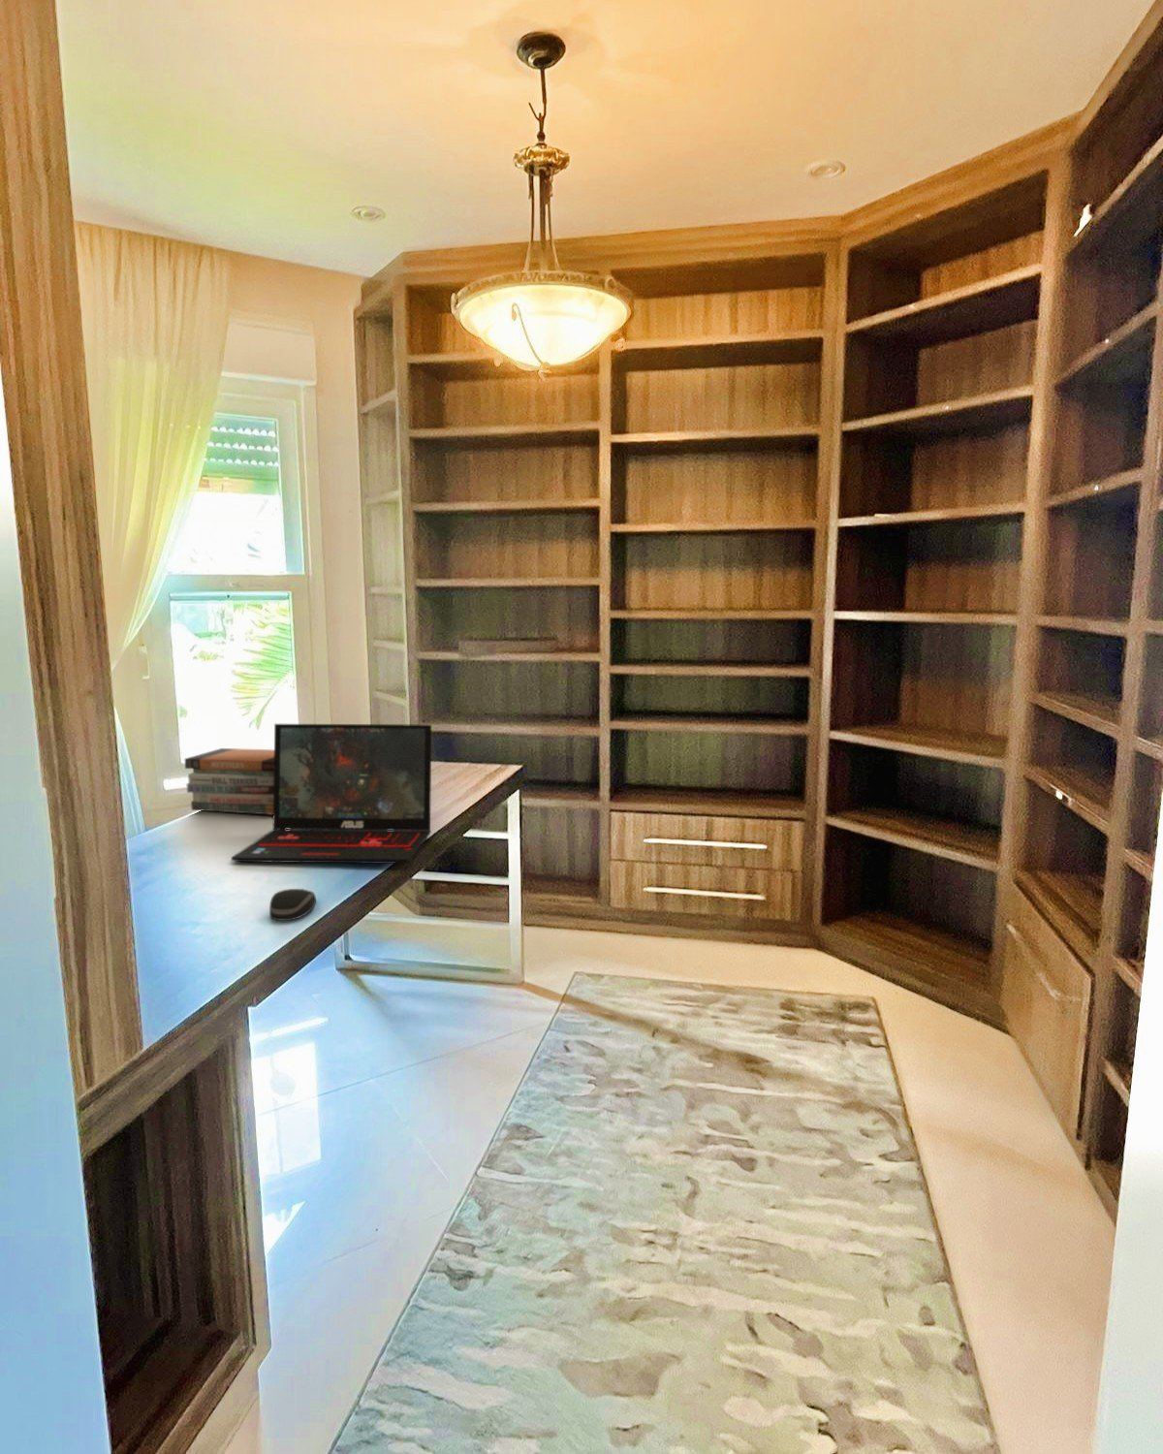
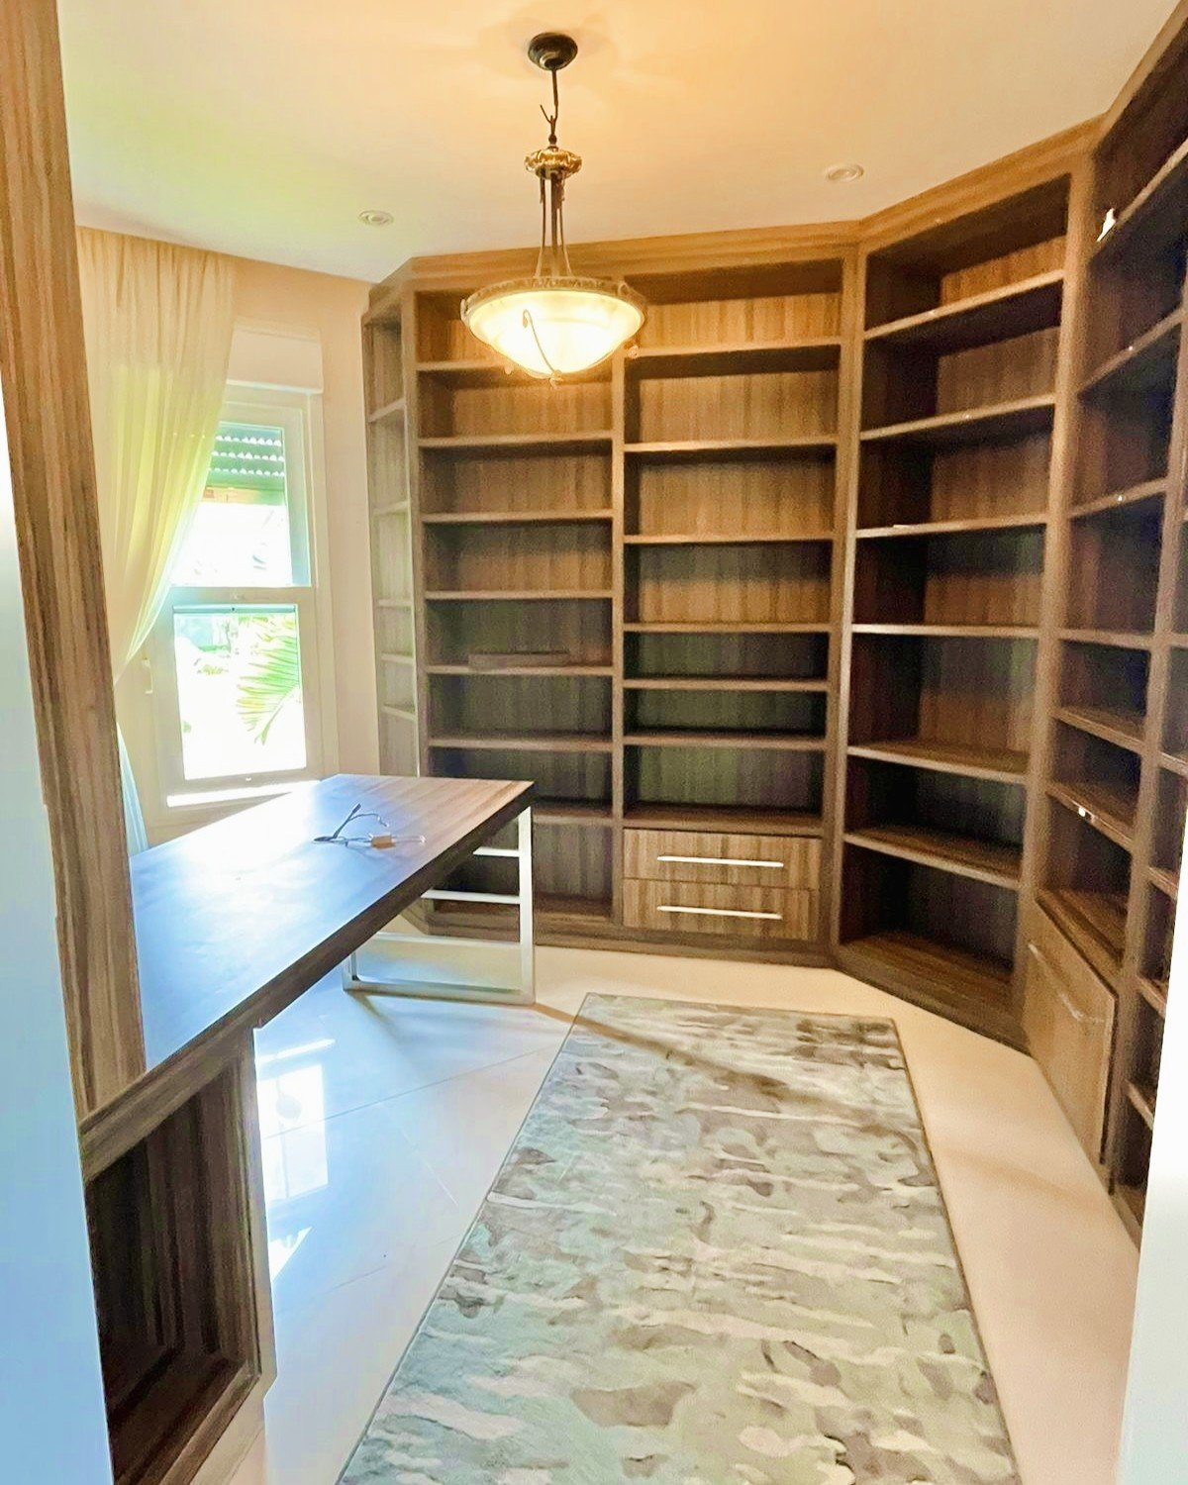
- laptop [230,723,432,864]
- book stack [184,748,274,817]
- computer mouse [268,888,317,922]
